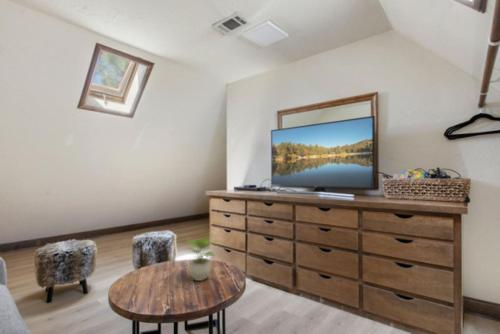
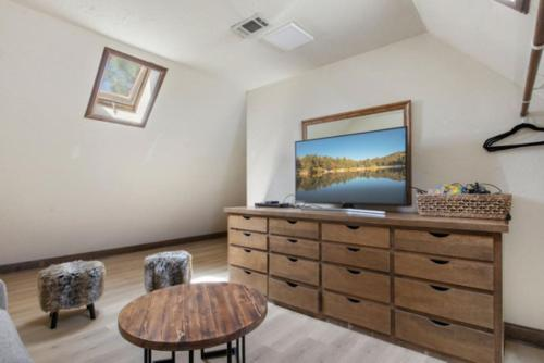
- potted plant [183,233,219,282]
